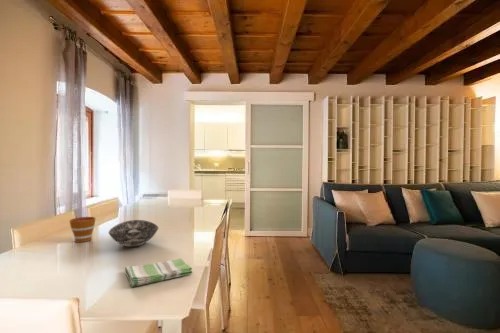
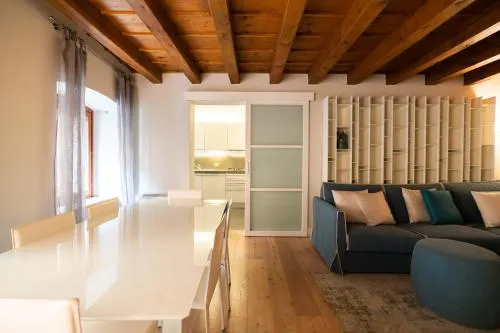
- bowl [108,219,159,248]
- cup [68,216,96,243]
- dish towel [124,257,193,288]
